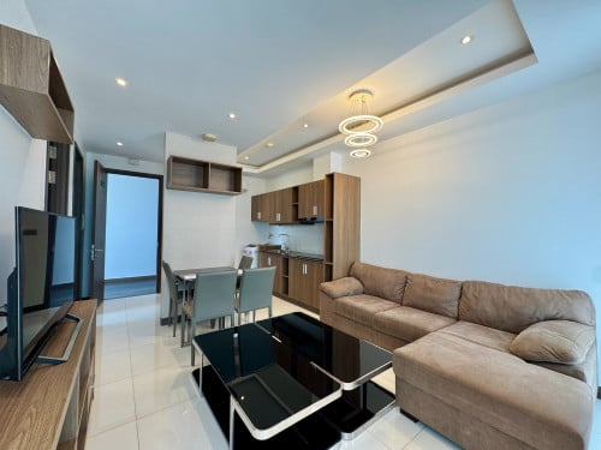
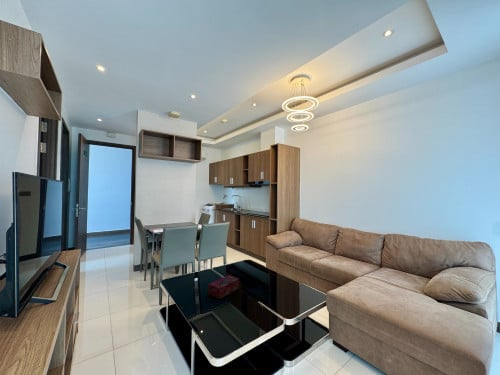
+ tissue box [208,274,240,300]
